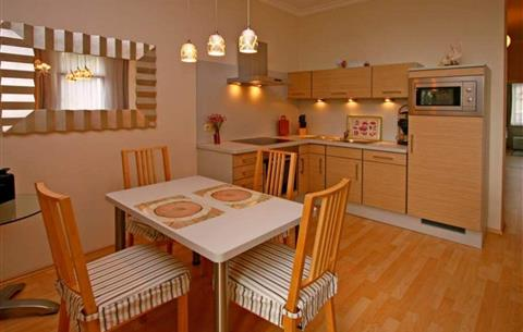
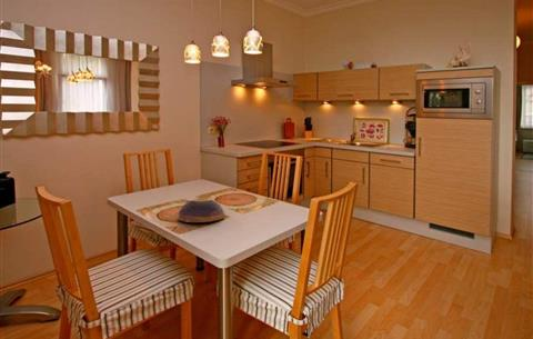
+ decorative bowl [177,197,225,223]
